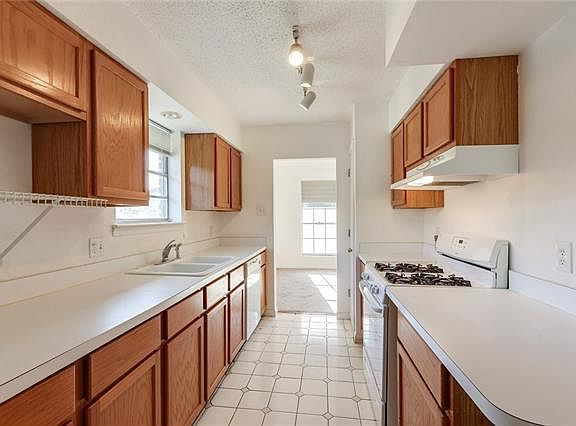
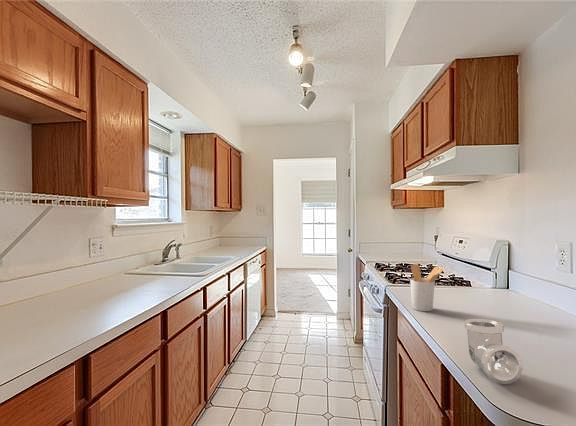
+ utensil holder [409,263,445,312]
+ pipe fitting [464,318,524,385]
